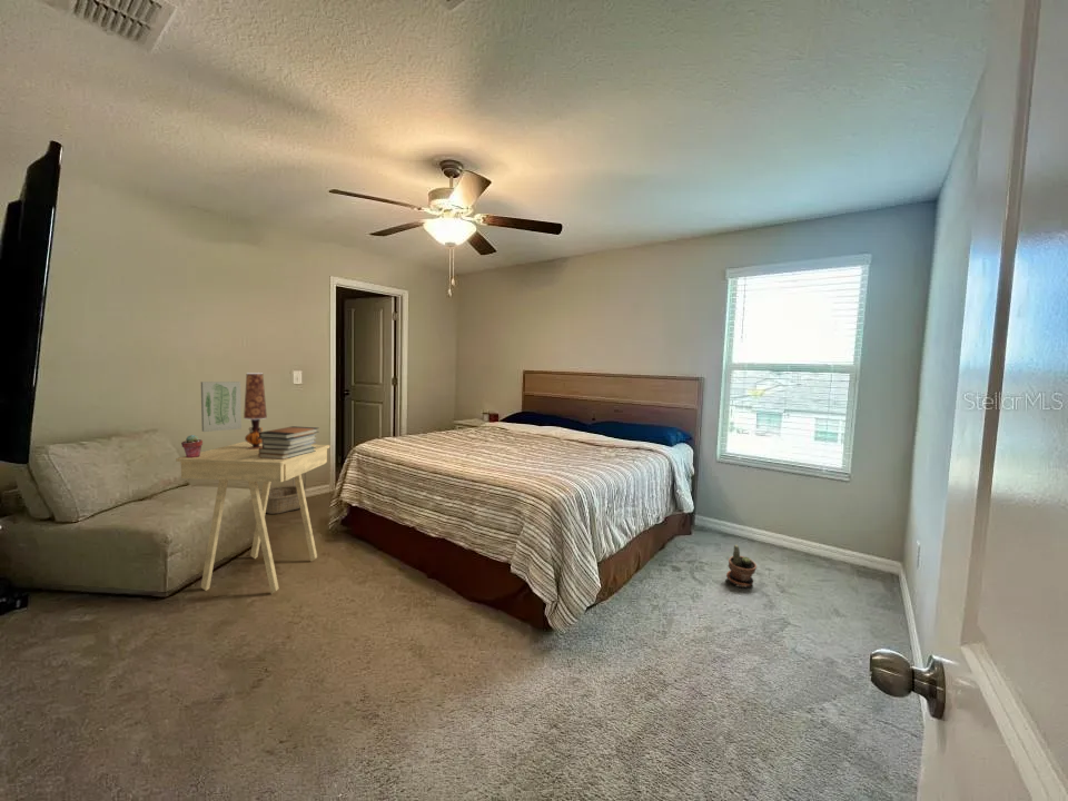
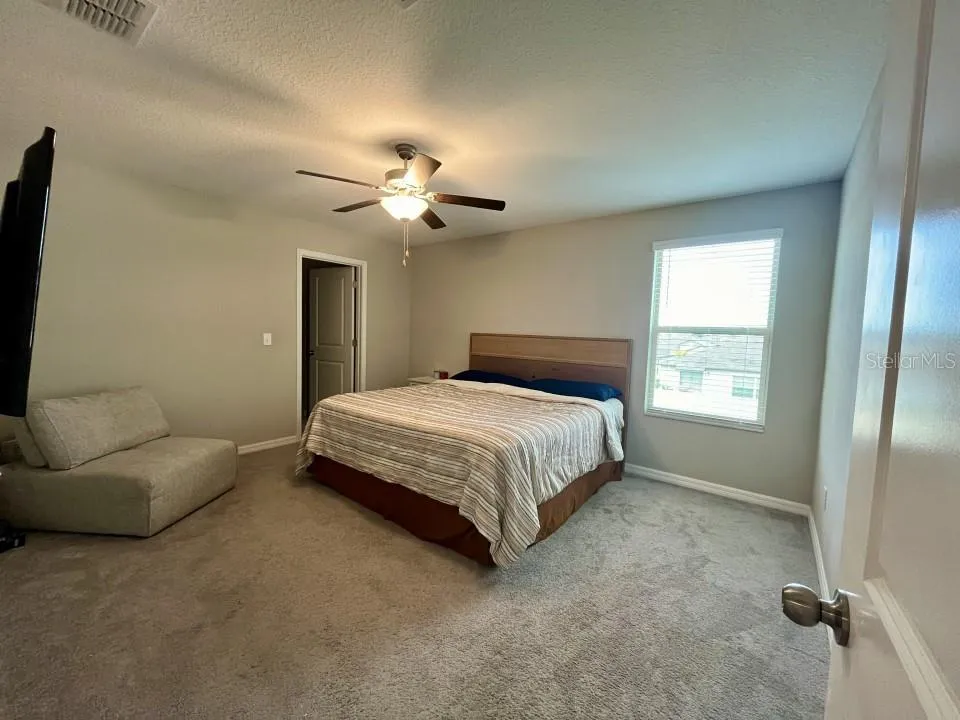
- book stack [258,425,319,459]
- side table [175,441,330,595]
- potted succulent [180,434,204,457]
- basket [257,472,307,515]
- table lamp [243,372,268,449]
- potted plant [725,544,758,589]
- wall art [200,380,243,433]
